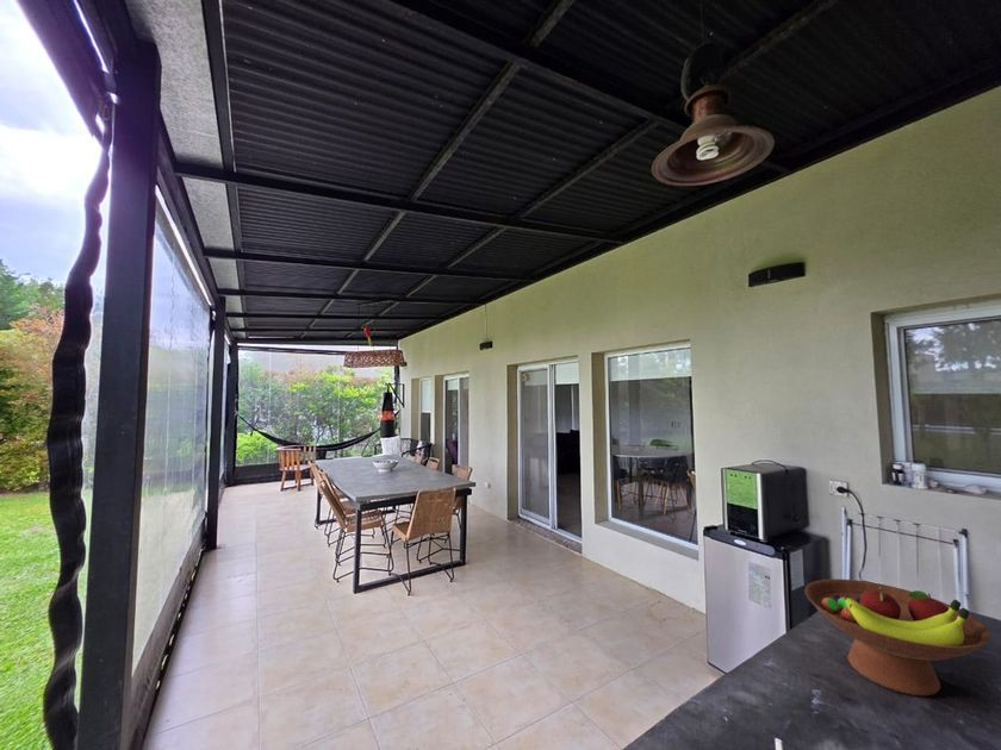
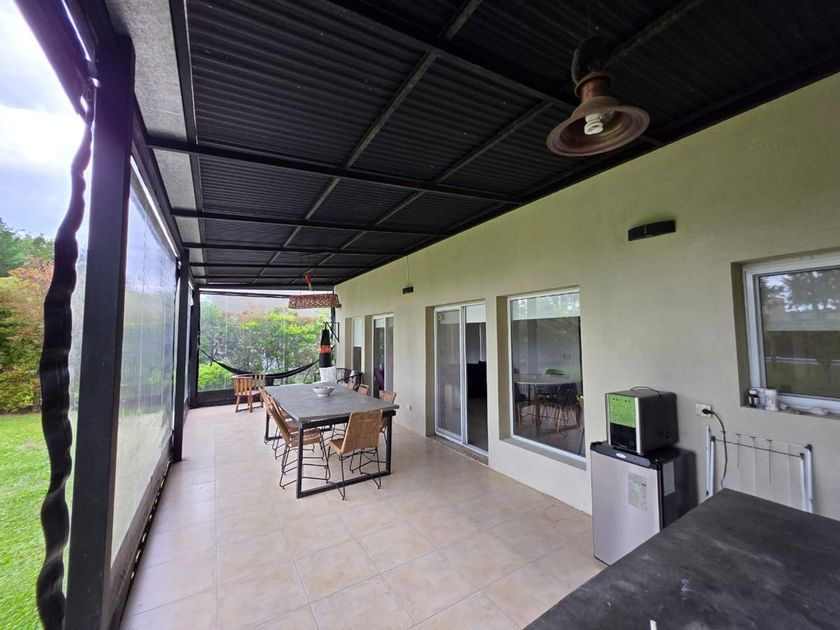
- fruit bowl [804,577,991,698]
